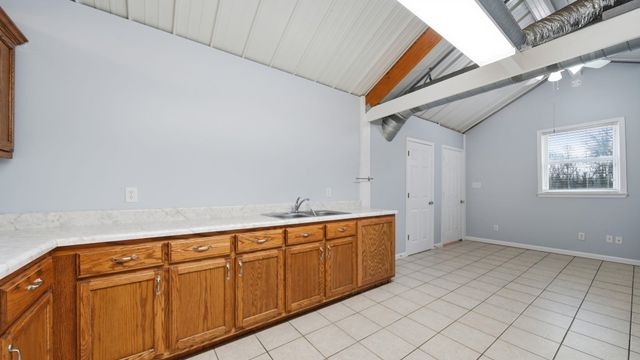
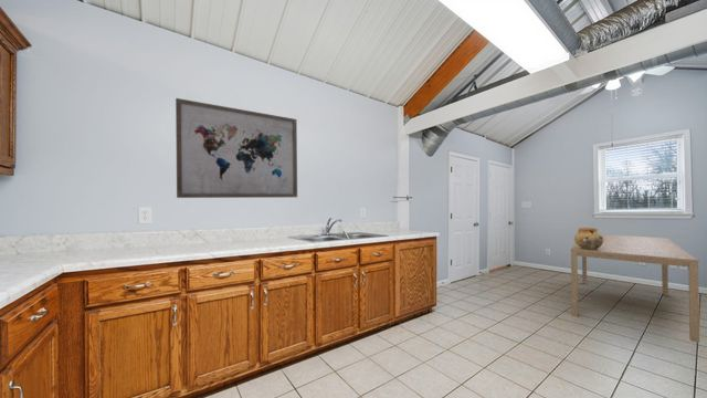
+ wall art [175,97,298,199]
+ ceramic pot [573,227,603,250]
+ dining table [570,233,700,344]
